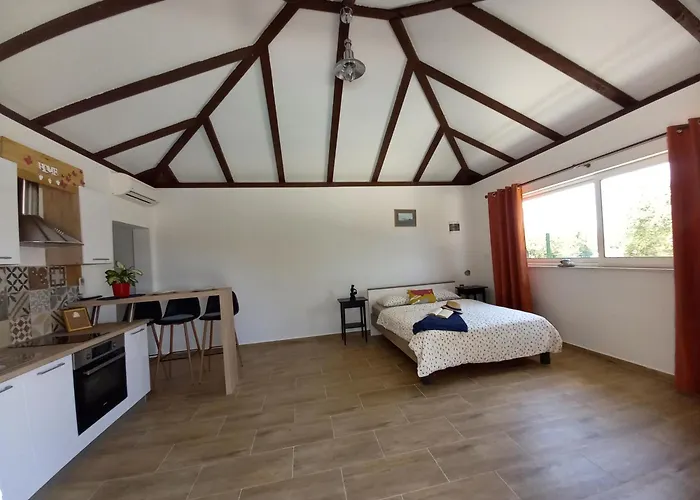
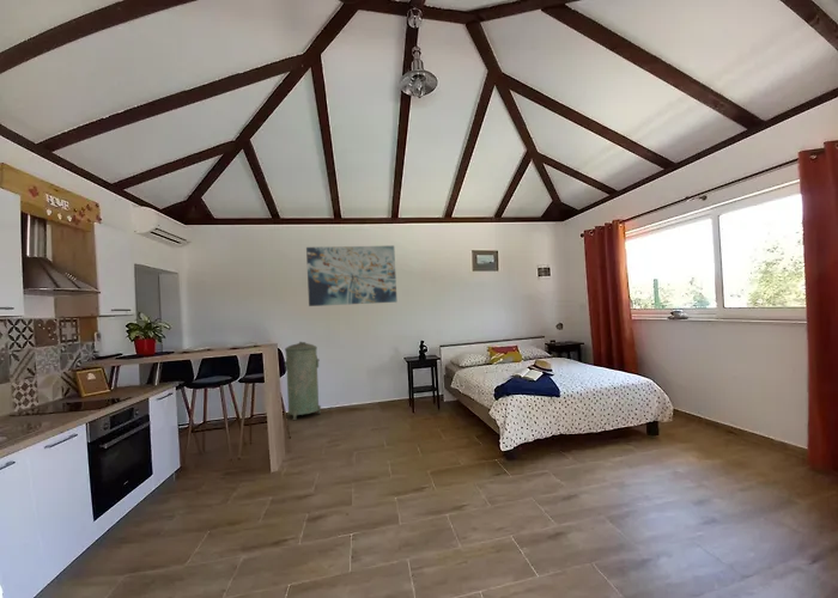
+ wall art [305,245,399,307]
+ trash can [284,341,322,421]
